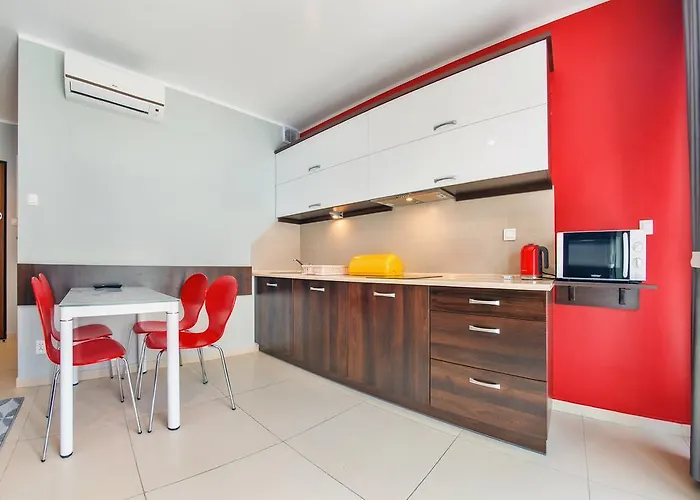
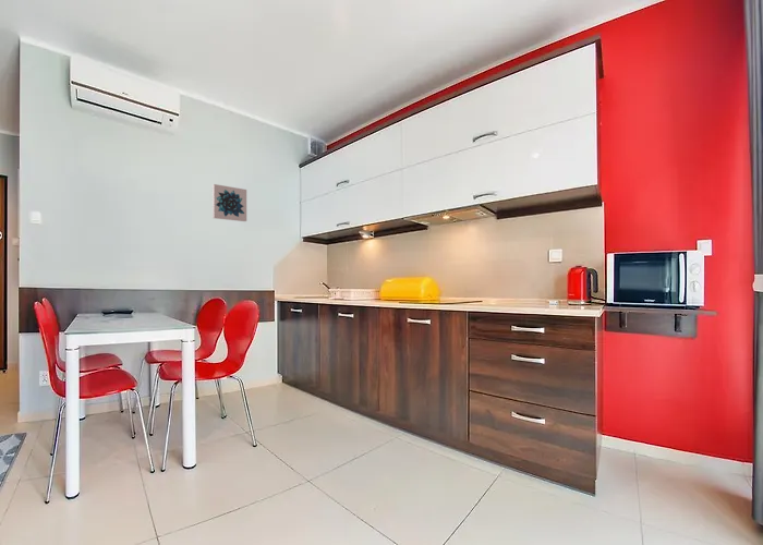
+ wall art [211,183,247,222]
